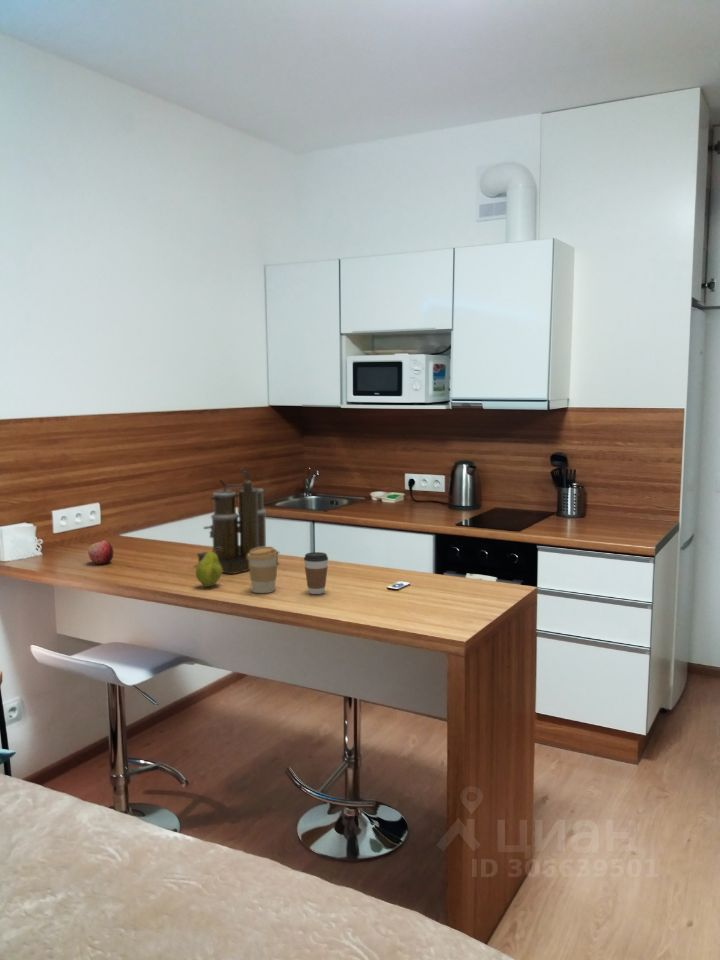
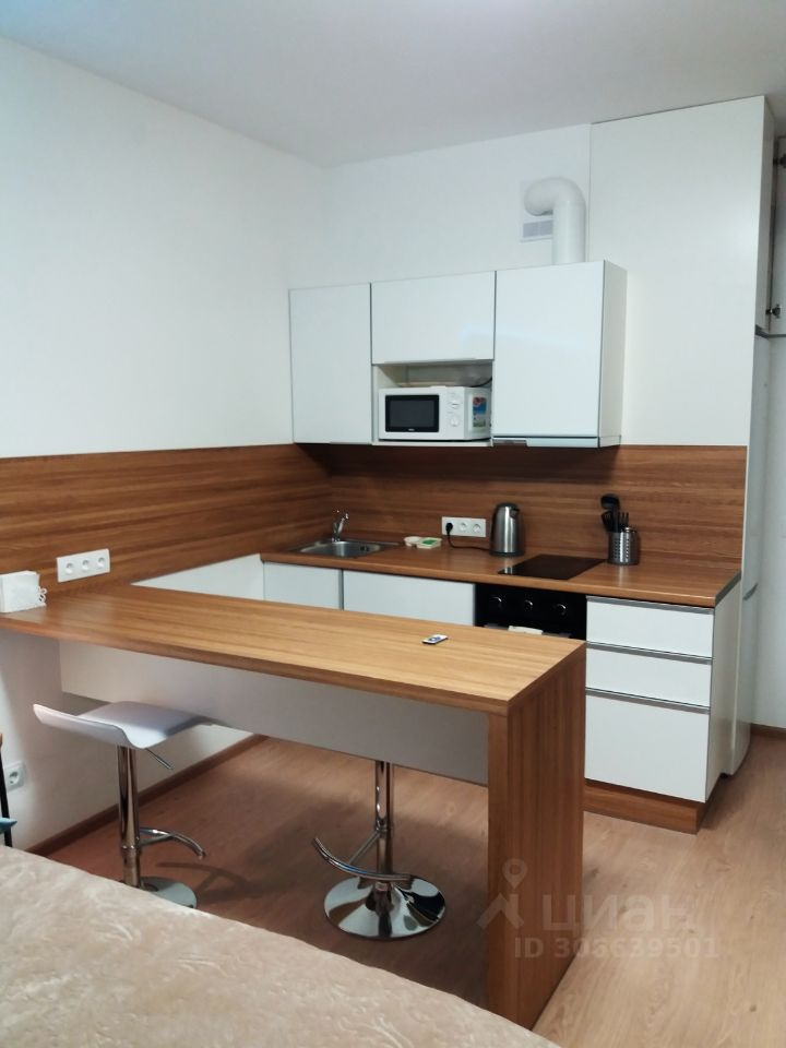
- coffee cup [303,551,329,595]
- coffee maker [196,465,280,575]
- apple [87,540,114,565]
- fruit [195,548,223,588]
- coffee cup [247,546,279,594]
